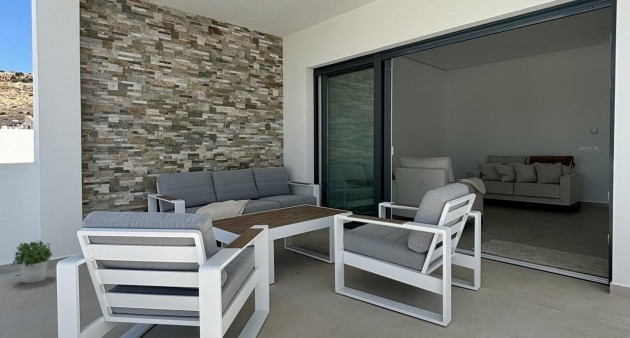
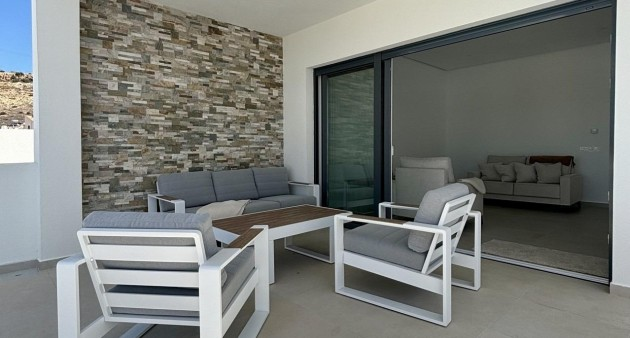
- potted plant [11,239,53,284]
